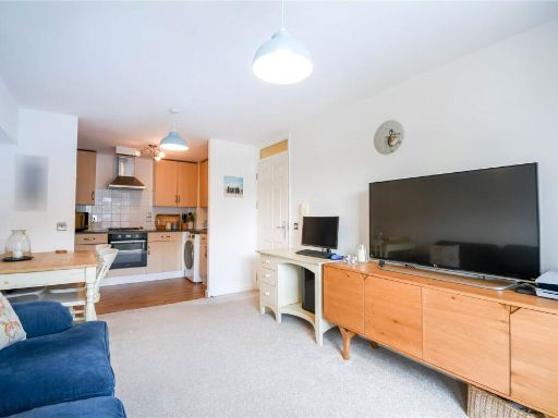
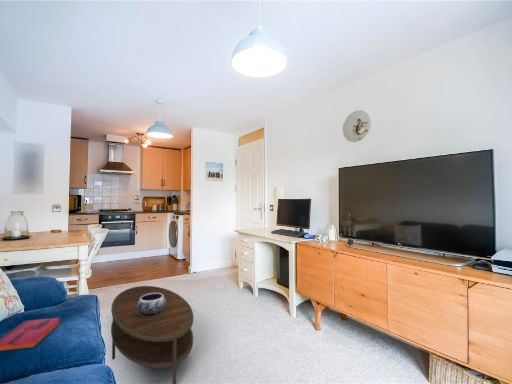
+ decorative bowl [137,293,166,317]
+ coffee table [110,285,194,384]
+ hardback book [0,317,60,352]
